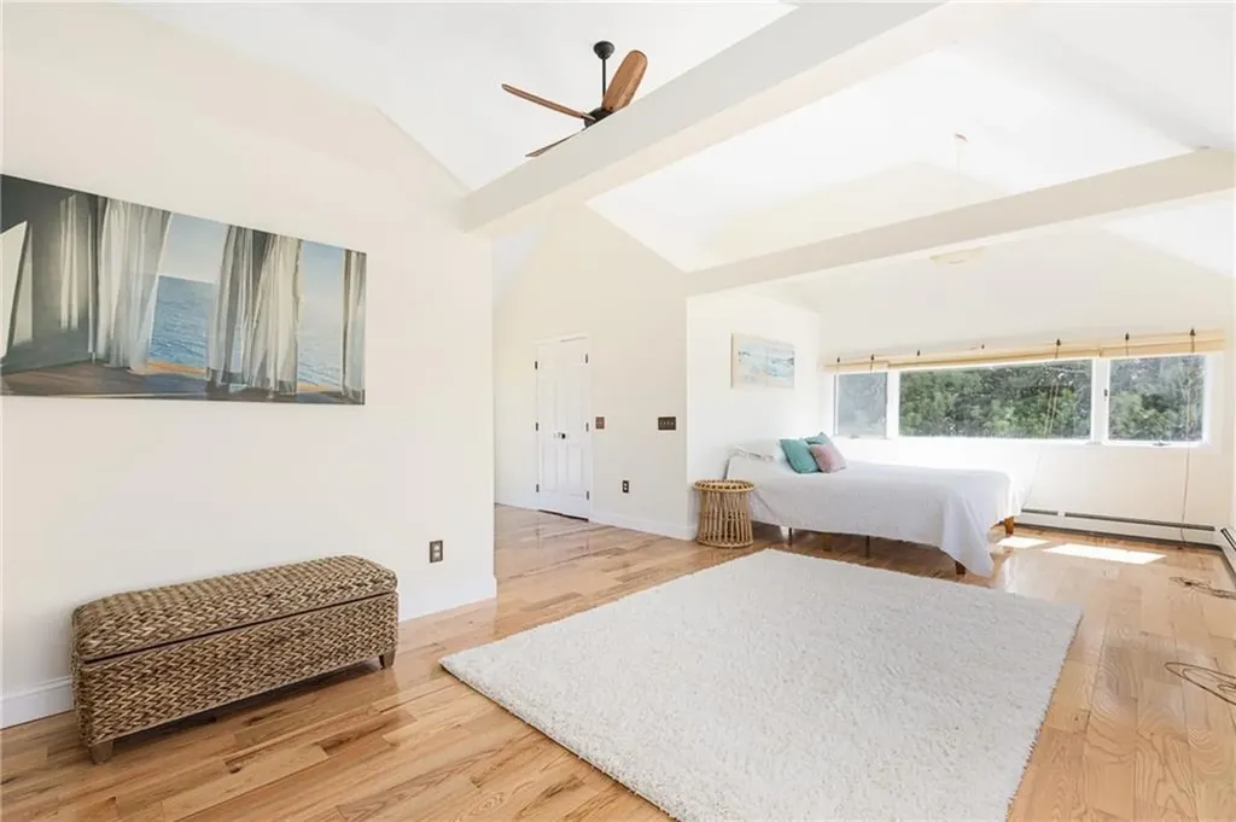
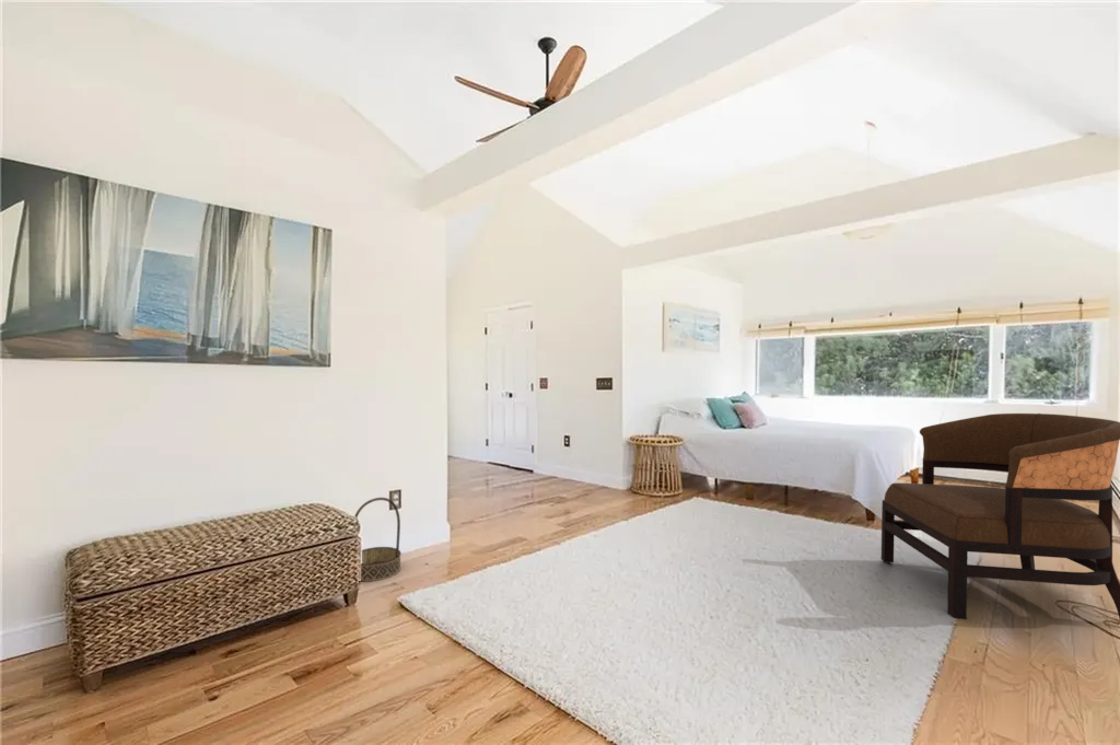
+ basket [353,497,402,583]
+ armchair [880,412,1120,620]
